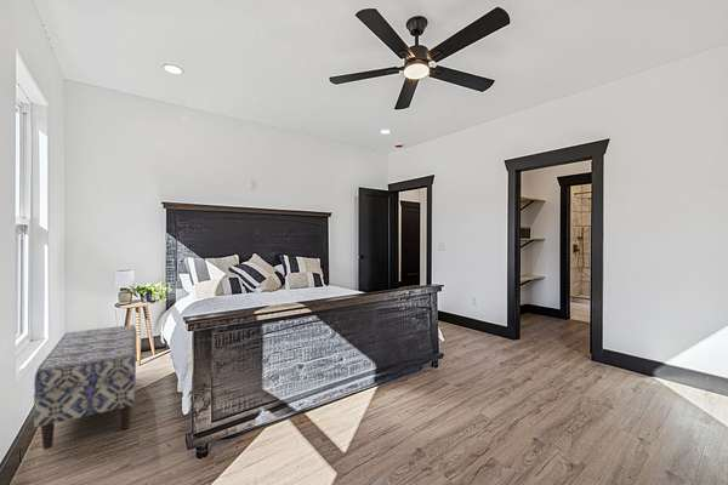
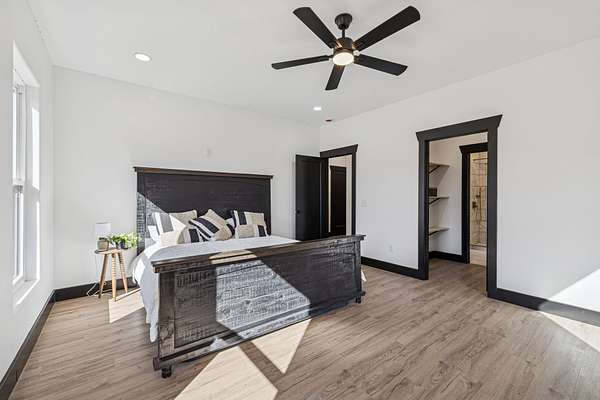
- bench [33,324,138,451]
